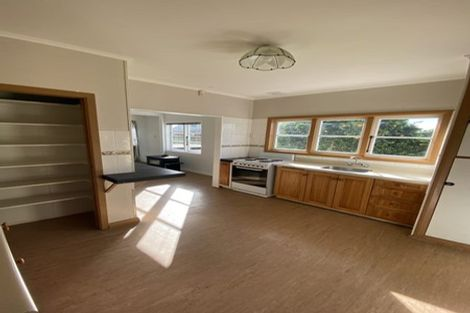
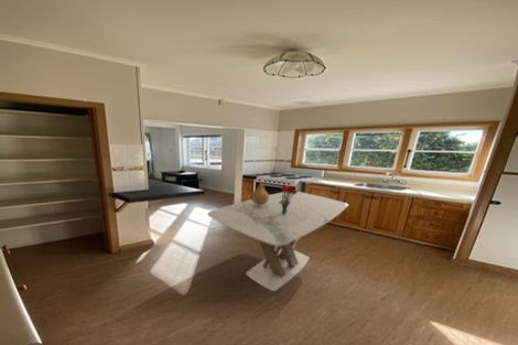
+ ceramic pot [250,183,270,206]
+ dining table [206,191,349,292]
+ bouquet [279,184,299,214]
